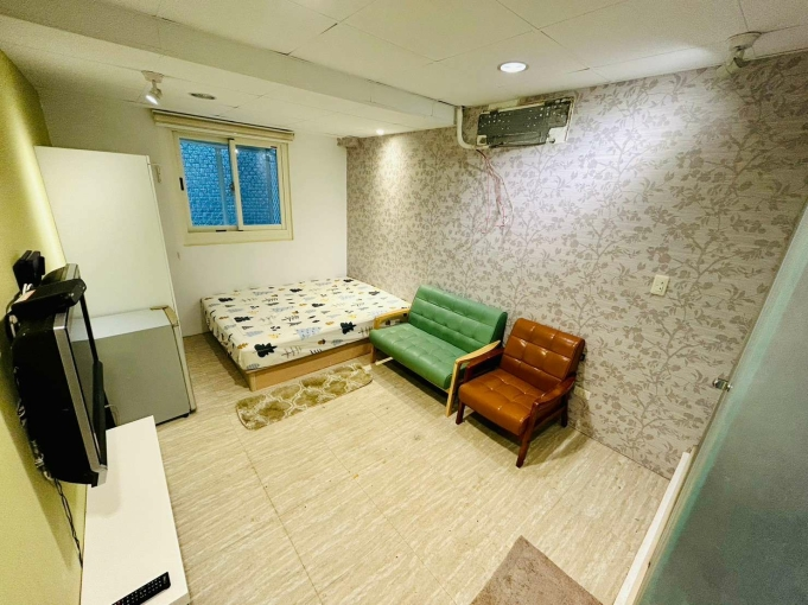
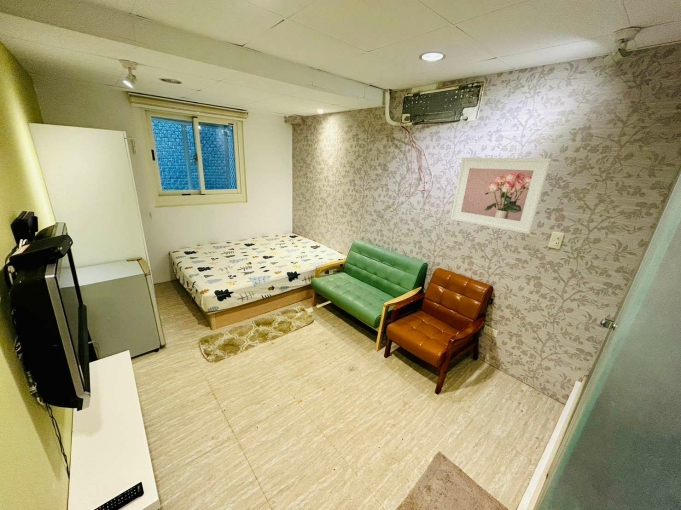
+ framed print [450,157,552,235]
